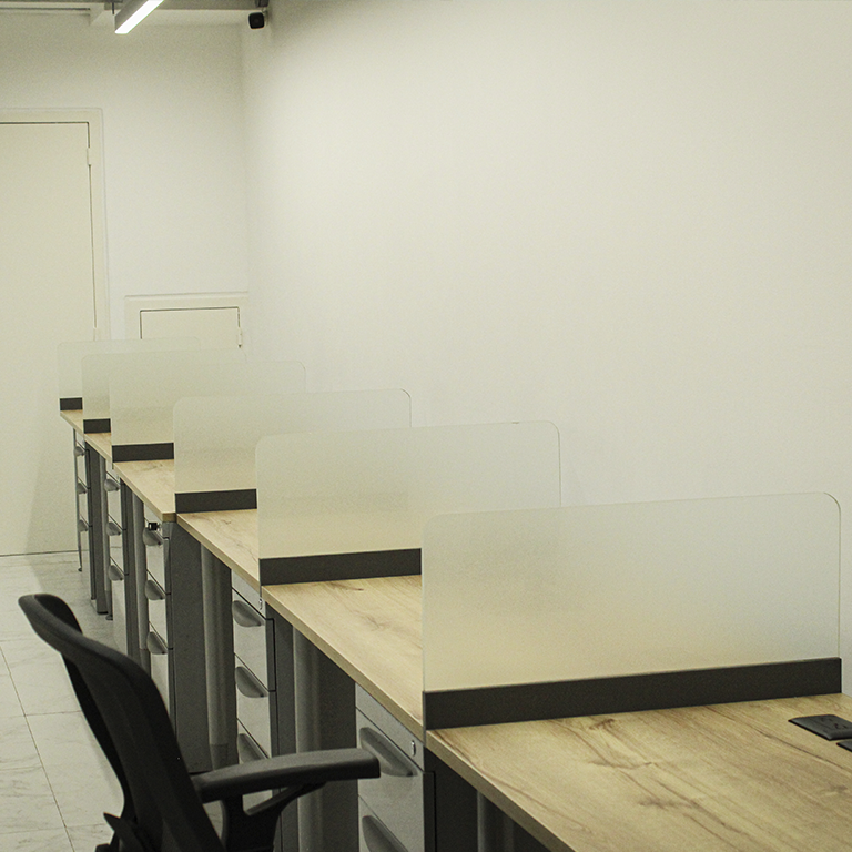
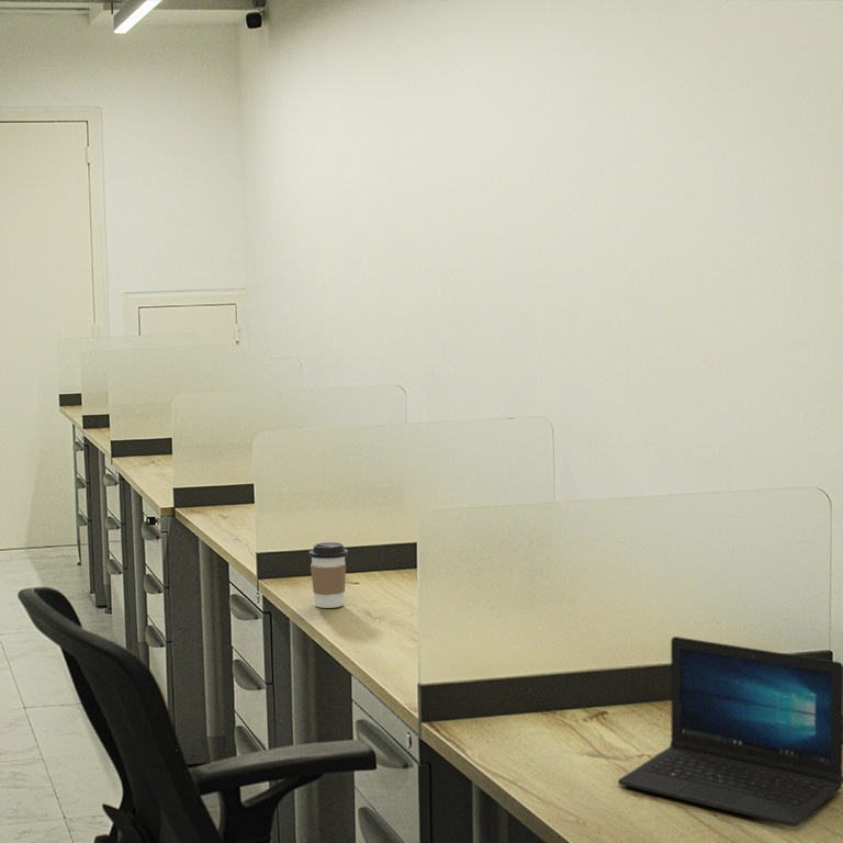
+ coffee cup [308,541,349,609]
+ laptop [617,636,843,828]
